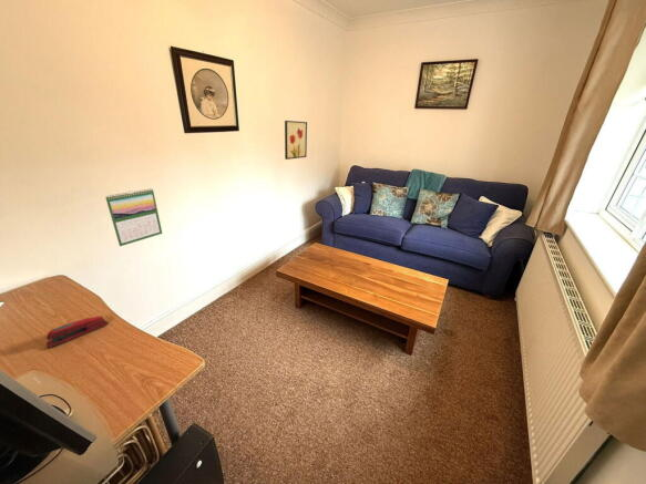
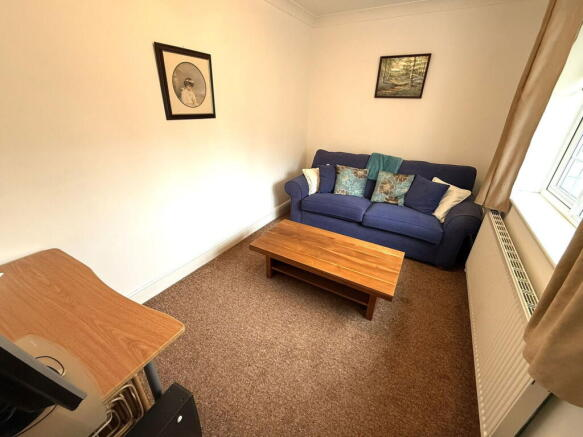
- wall art [284,120,308,161]
- calendar [104,187,163,247]
- stapler [45,315,109,350]
